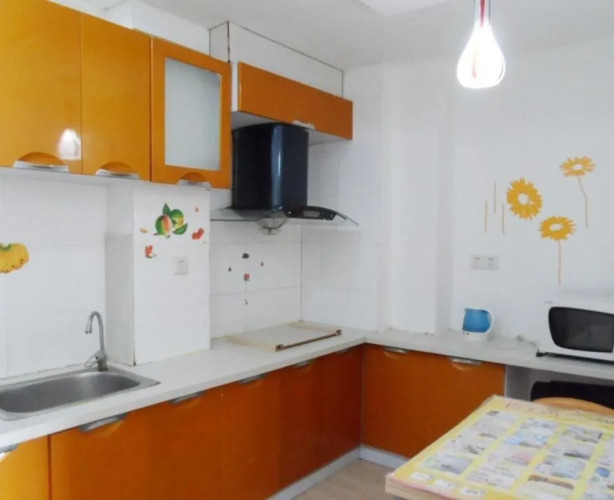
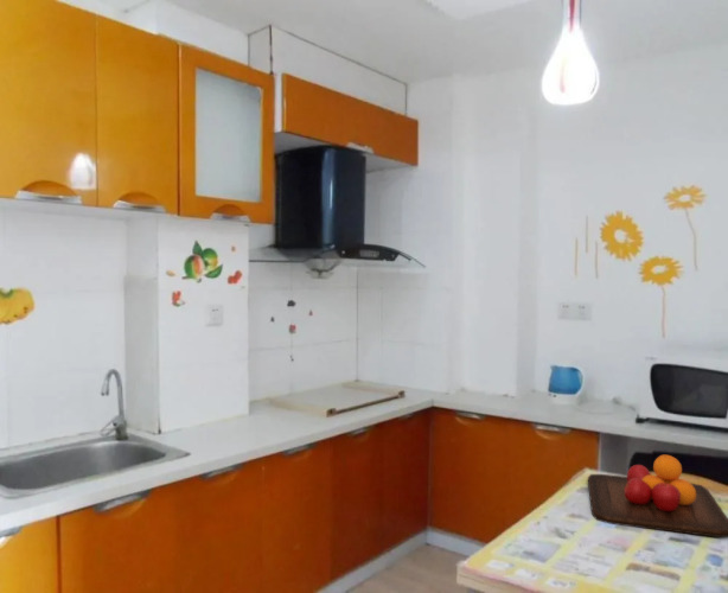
+ chopping board [587,454,728,538]
